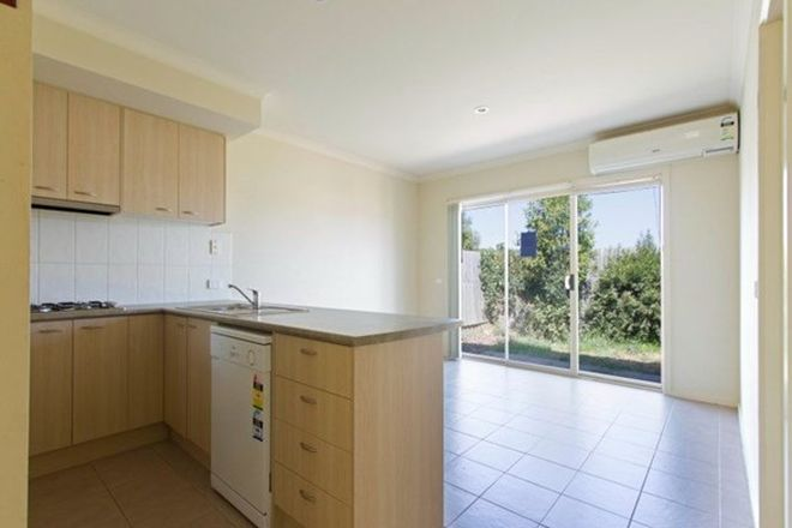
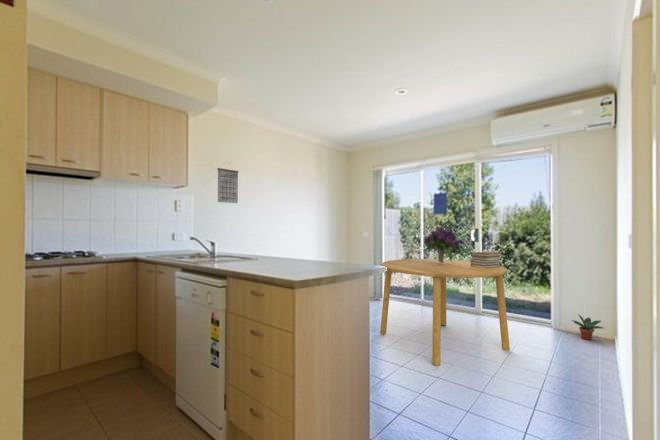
+ bouquet [421,226,466,263]
+ dining table [379,258,511,367]
+ calendar [216,161,240,204]
+ book stack [470,251,503,268]
+ potted plant [570,313,606,341]
